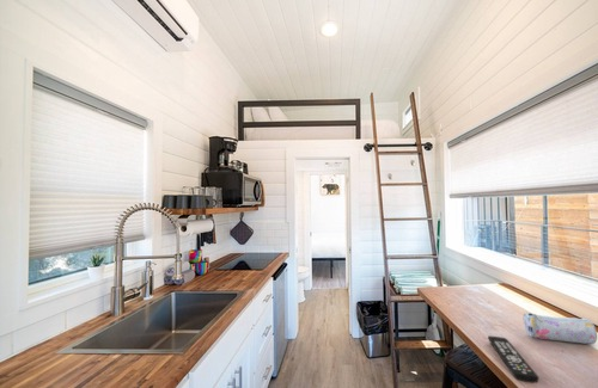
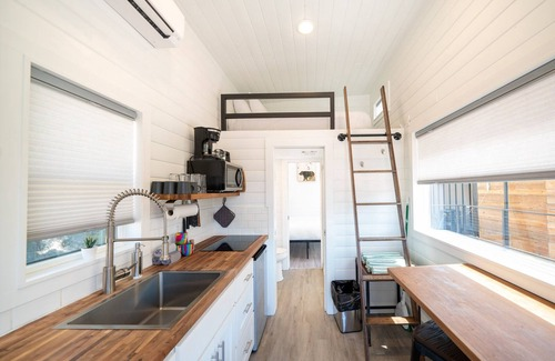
- pencil case [523,312,598,345]
- remote control [487,334,539,384]
